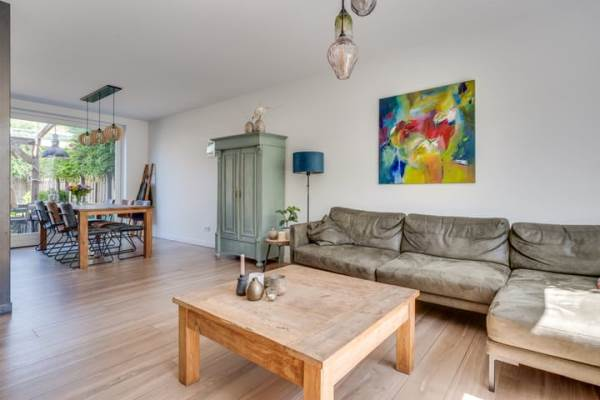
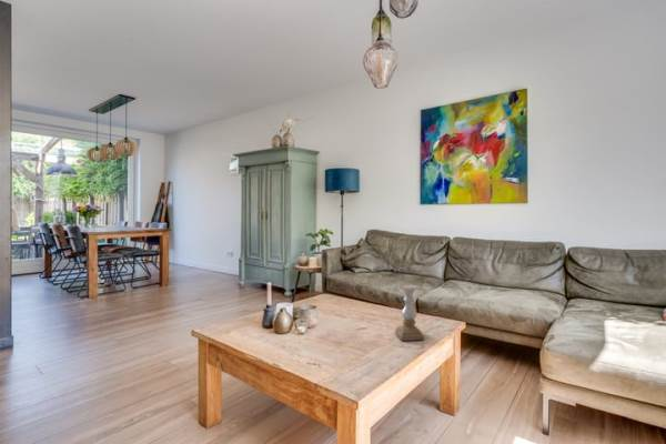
+ candle holder [394,283,425,342]
